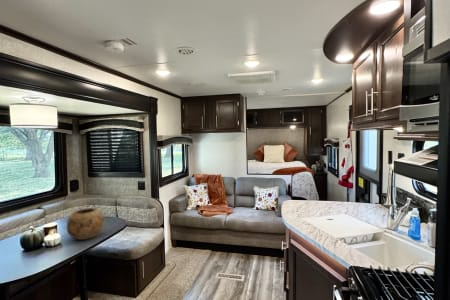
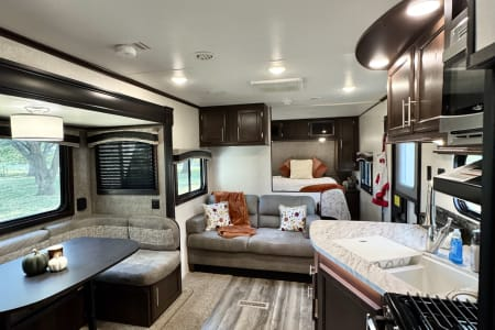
- decorative bowl [66,207,106,241]
